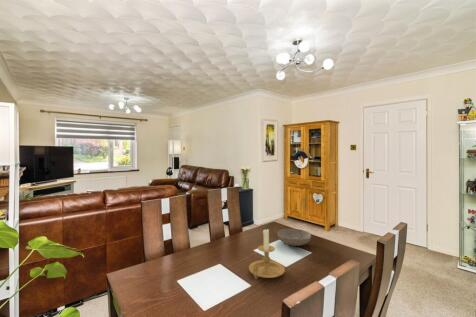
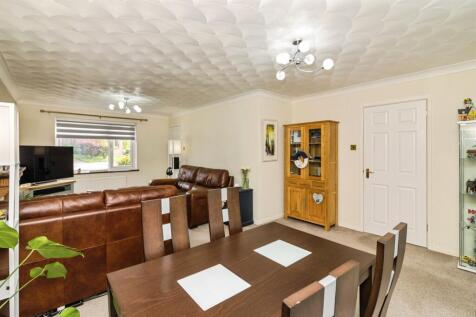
- candle holder [248,227,286,280]
- bowl [277,228,312,247]
